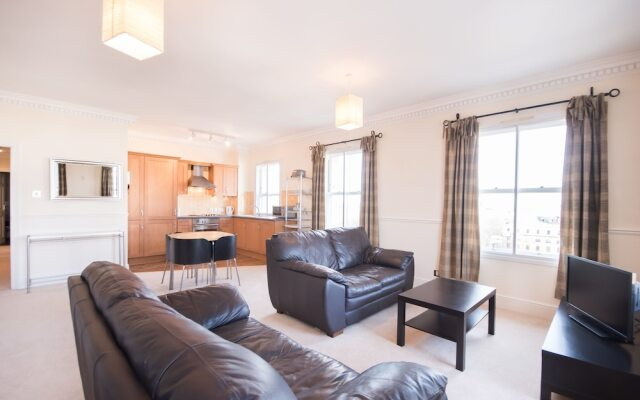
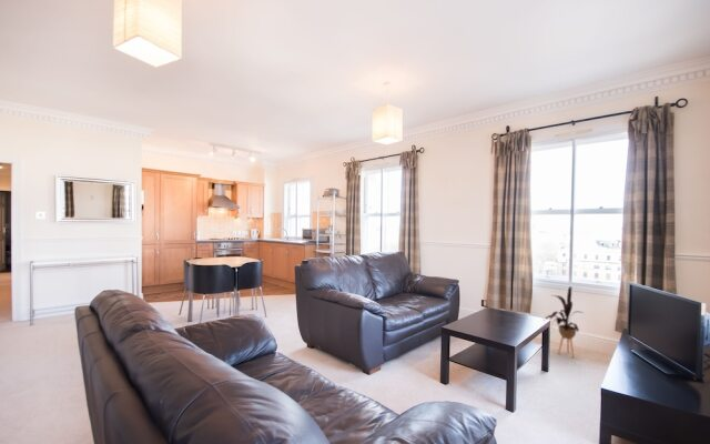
+ house plant [544,285,584,359]
